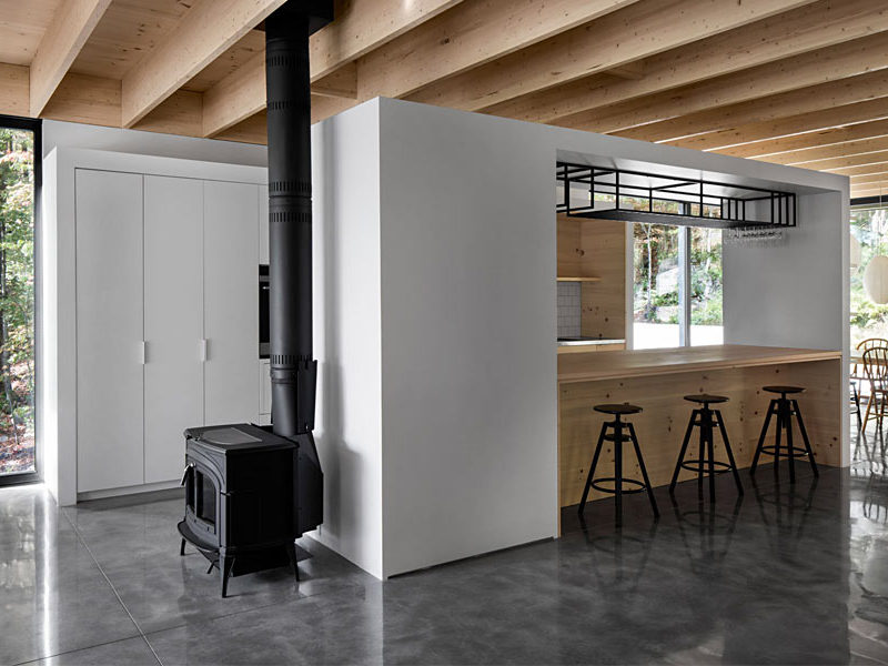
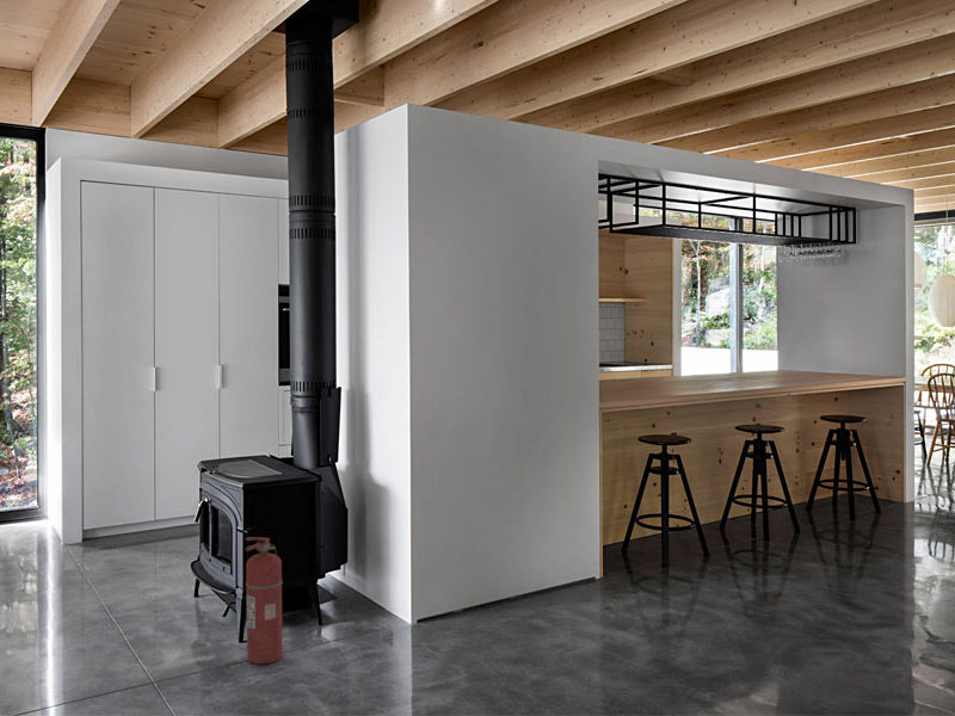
+ fire extinguisher [244,536,284,665]
